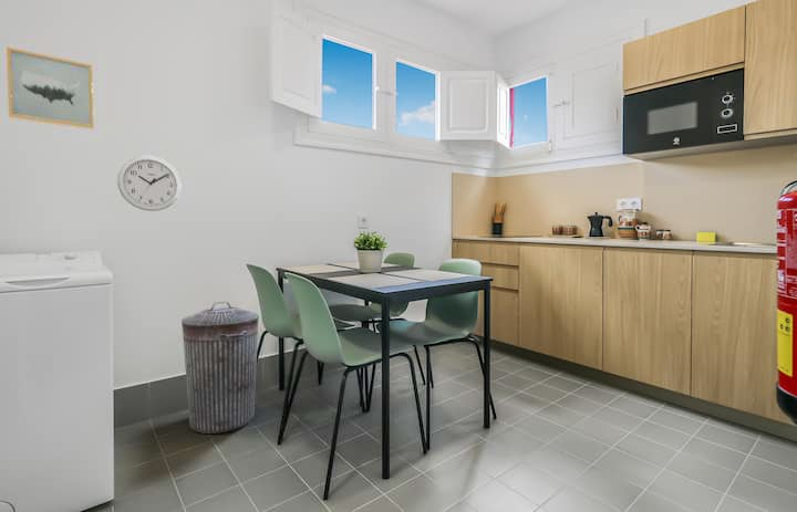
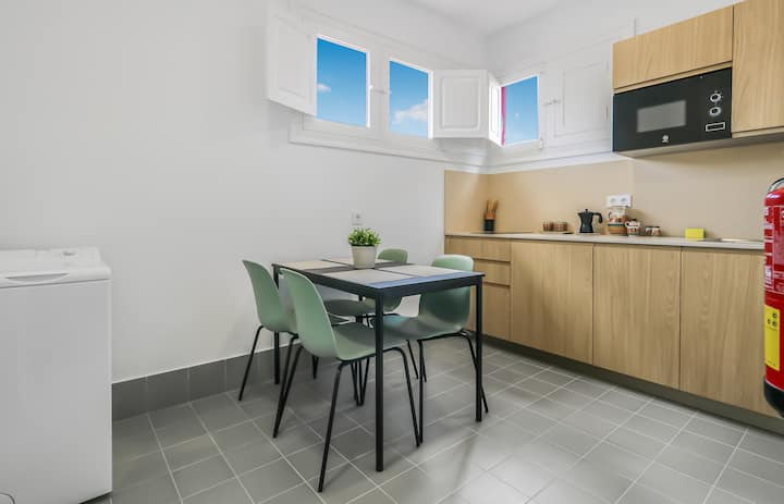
- trash can [180,301,260,435]
- wall clock [116,155,182,212]
- wall art [6,45,95,130]
